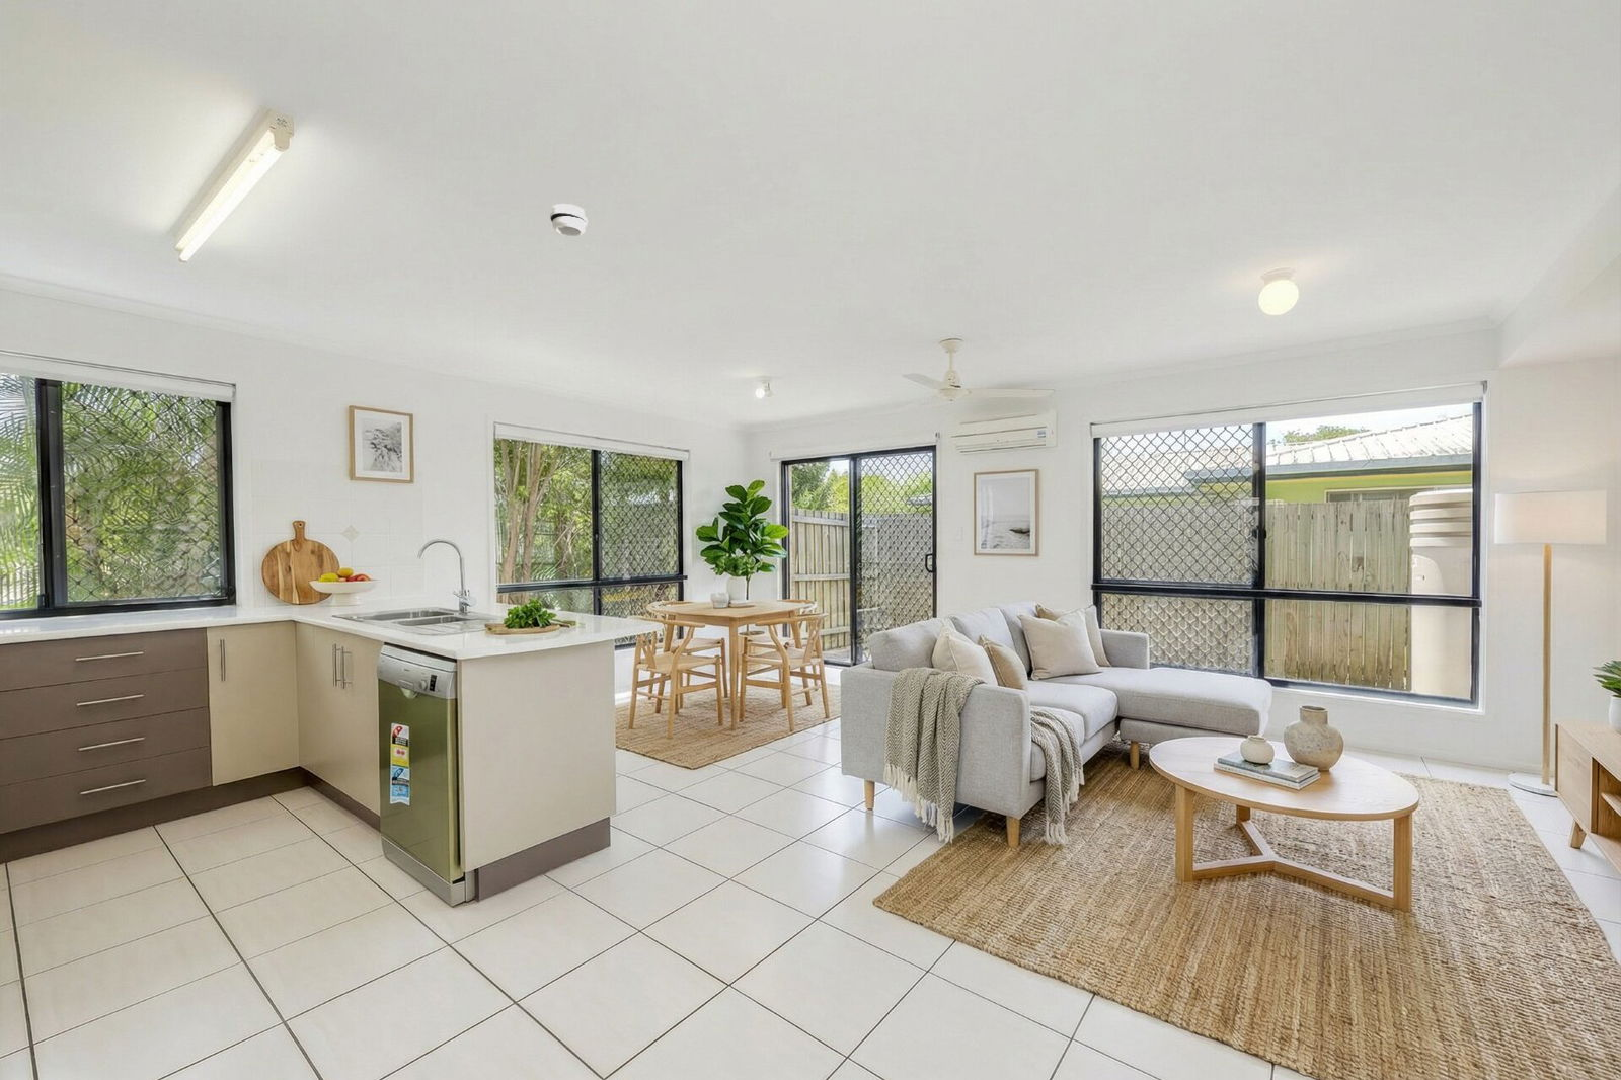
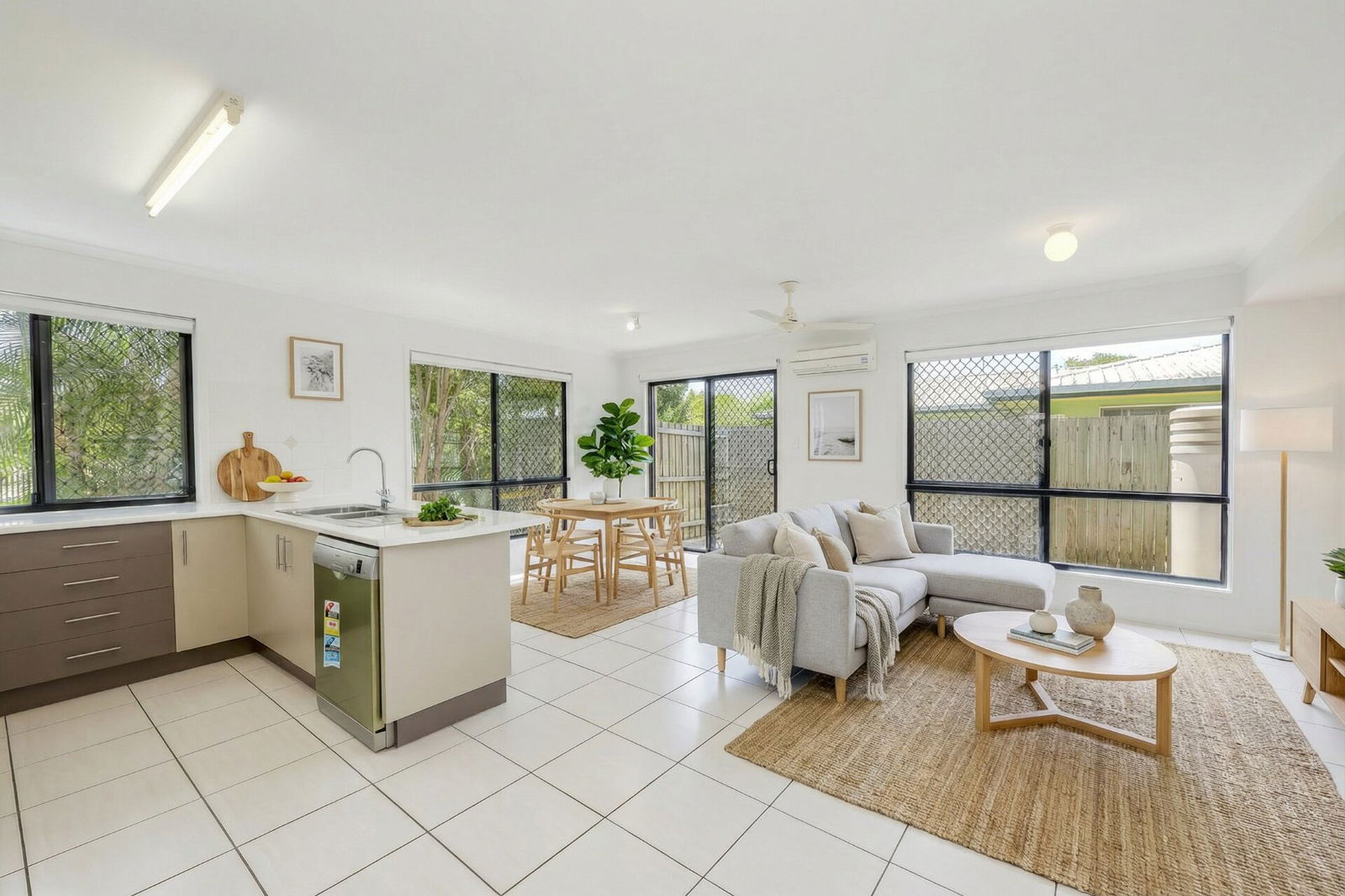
- smoke detector [550,202,588,237]
